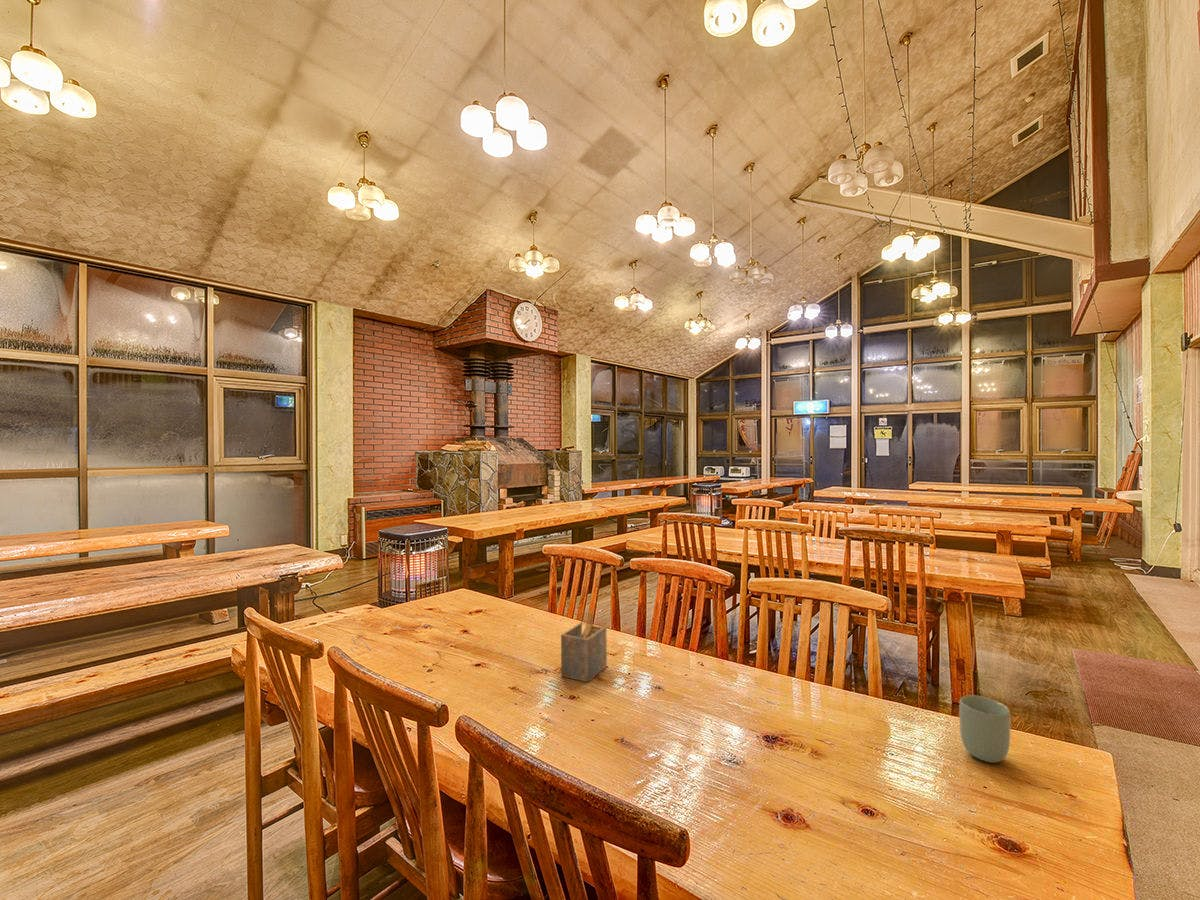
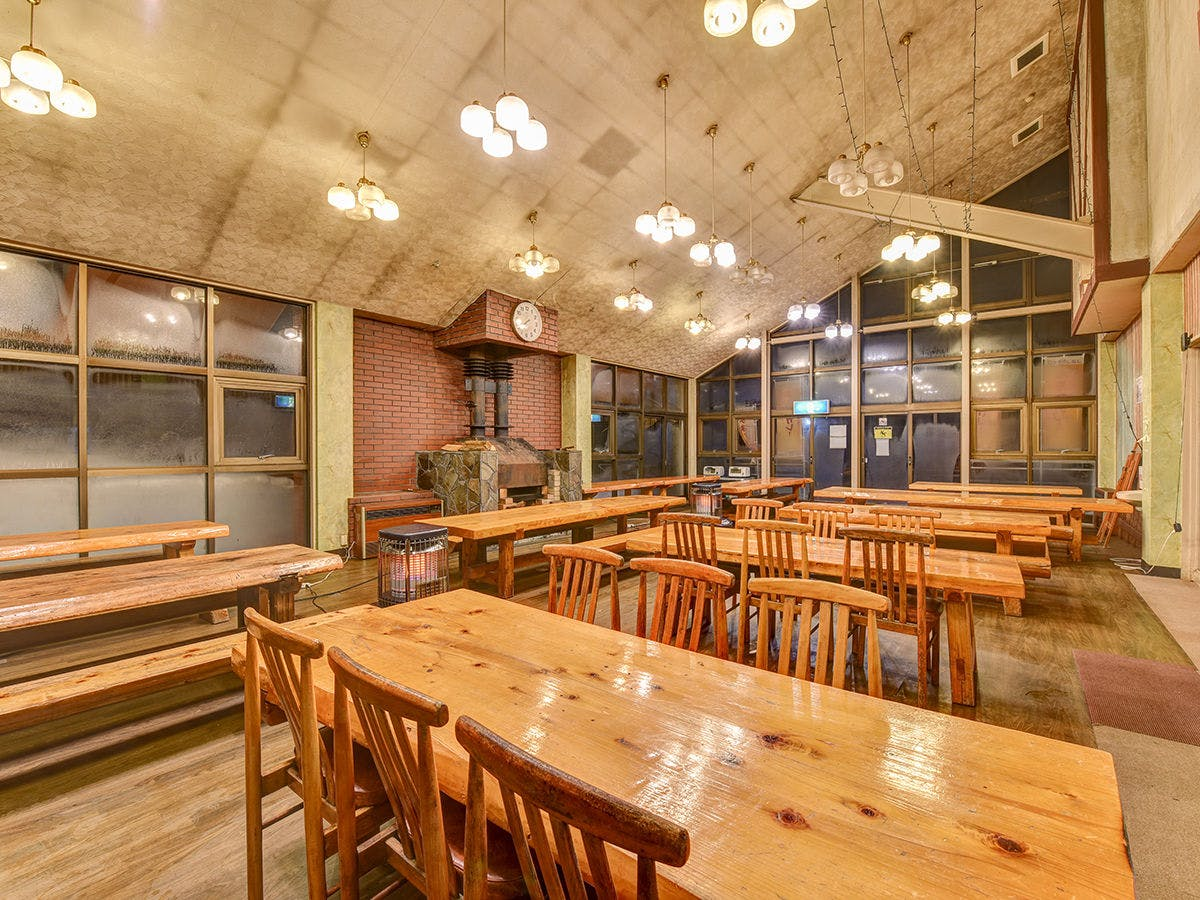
- napkin holder [560,609,608,683]
- cup [958,694,1011,764]
